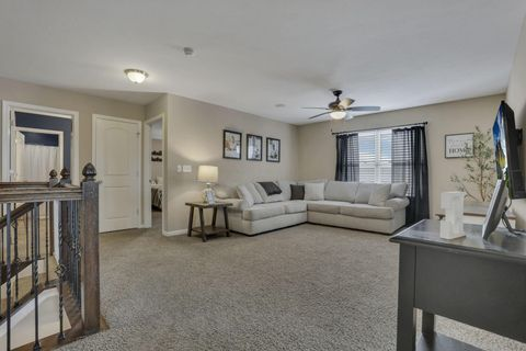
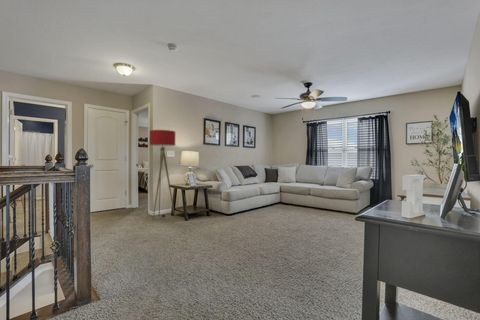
+ floor lamp [149,129,176,221]
